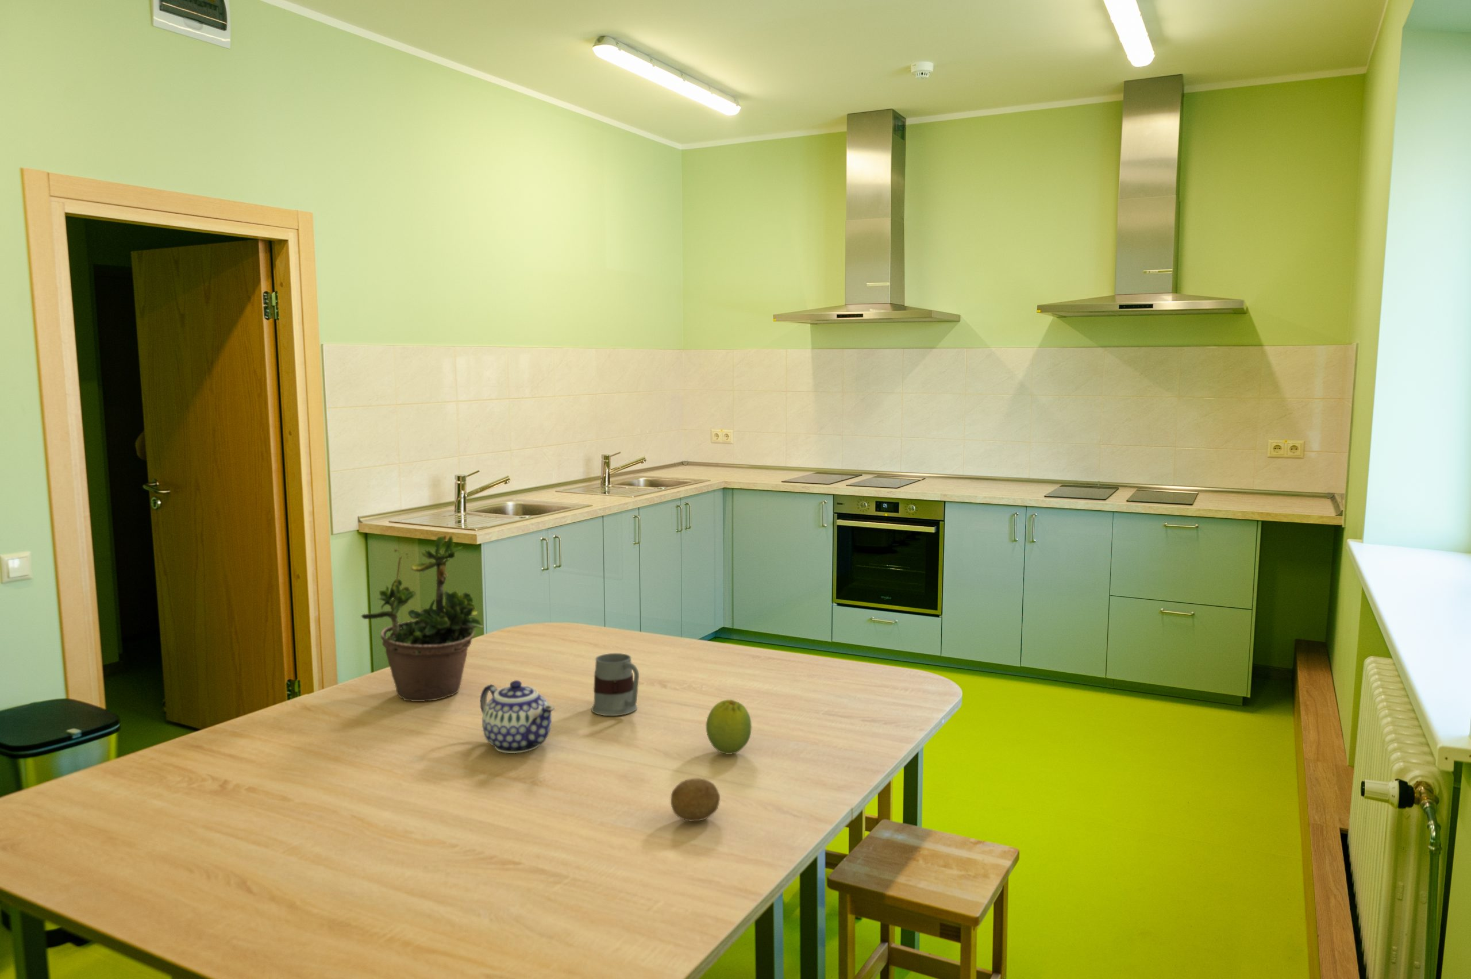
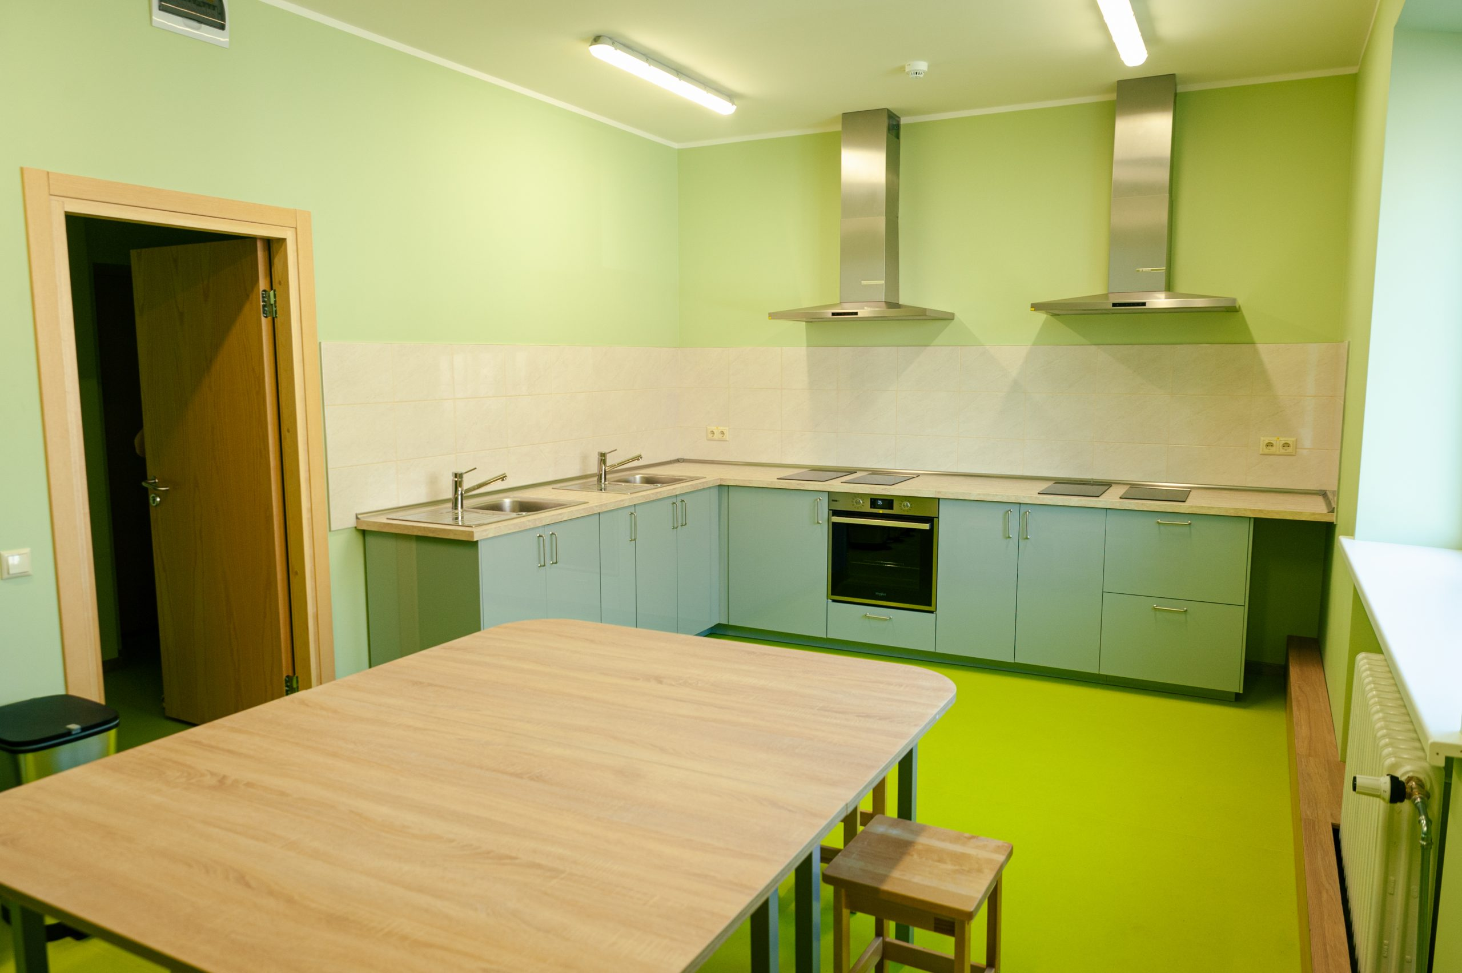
- mug [591,652,639,717]
- fruit [706,698,752,755]
- teapot [480,680,555,754]
- potted plant [361,523,484,703]
- fruit [670,777,720,822]
